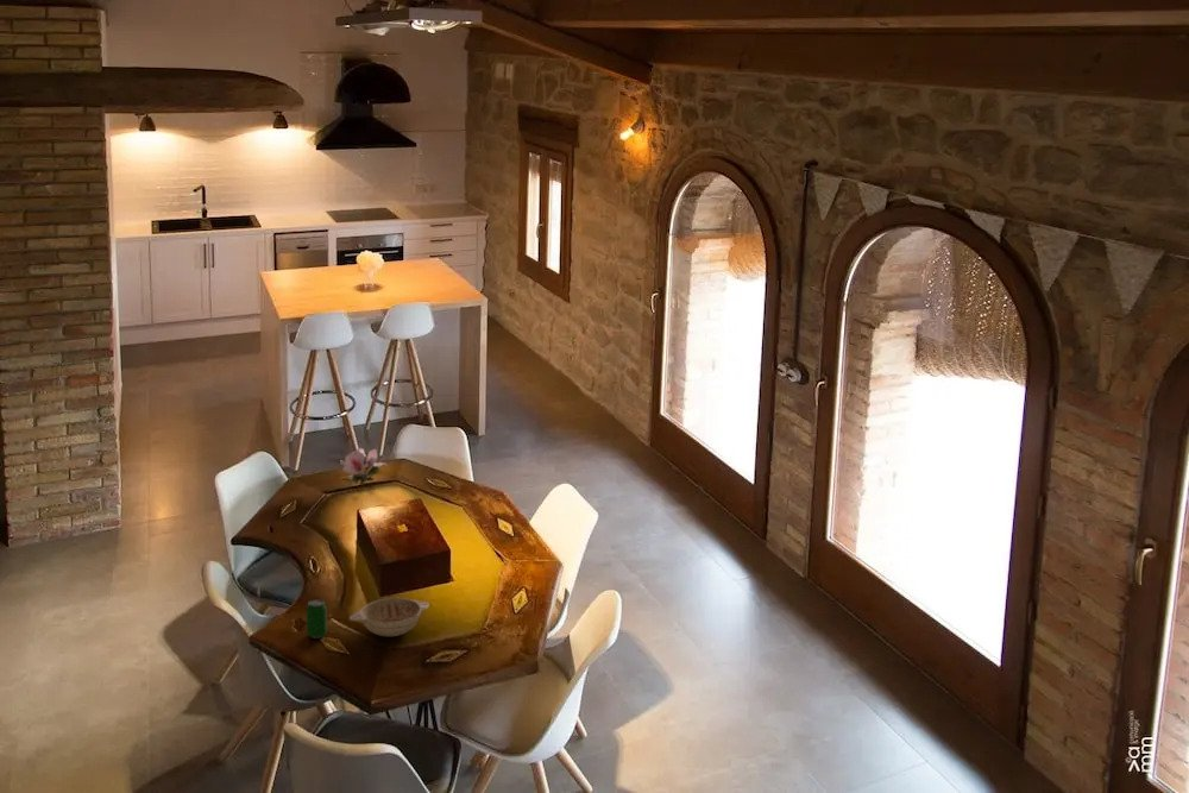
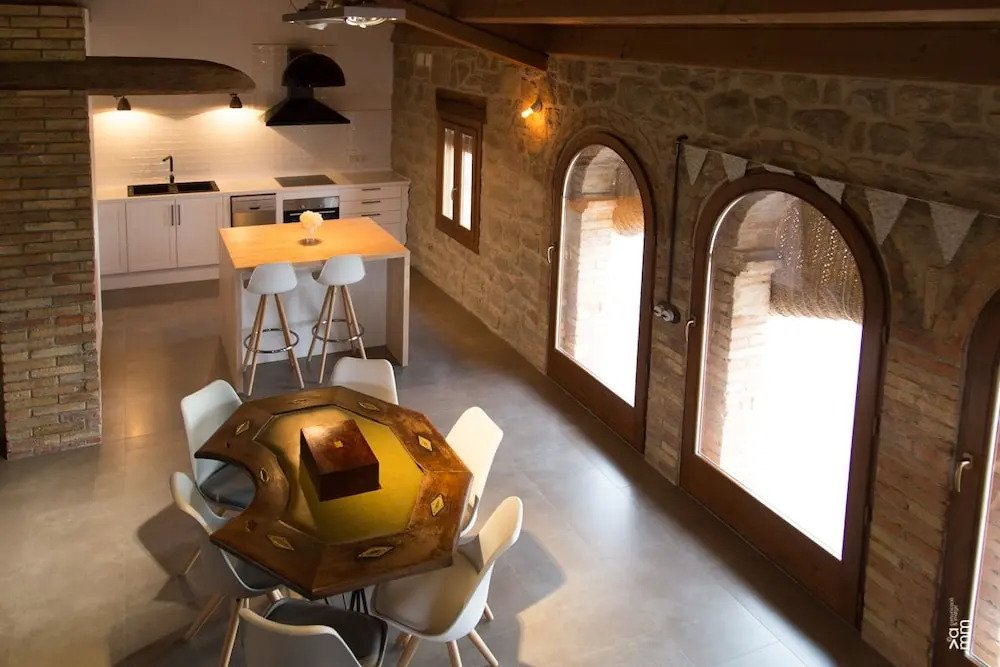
- decorative bowl [348,597,430,637]
- beverage can [306,598,328,640]
- flower [340,447,388,490]
